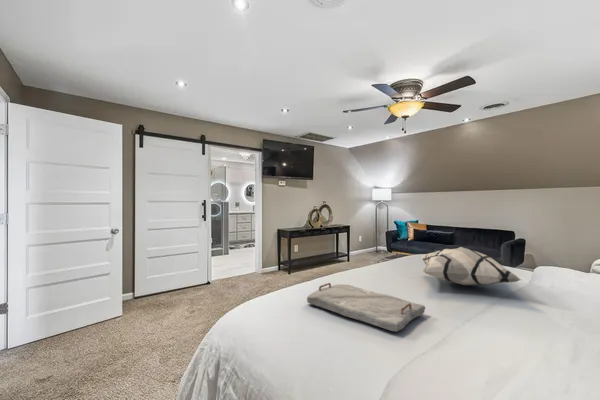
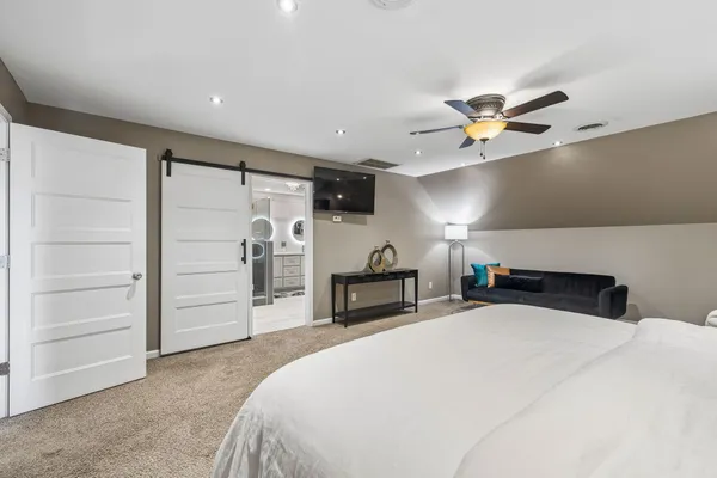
- decorative pillow [420,246,522,286]
- serving tray [306,282,427,333]
